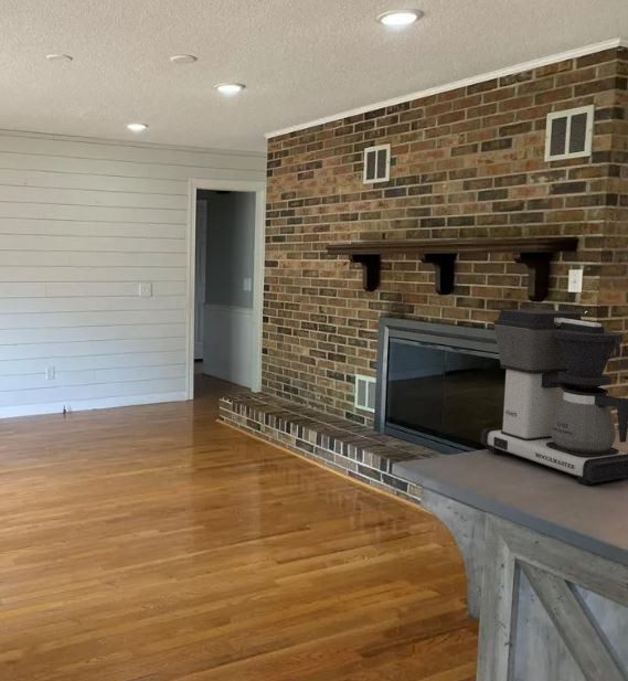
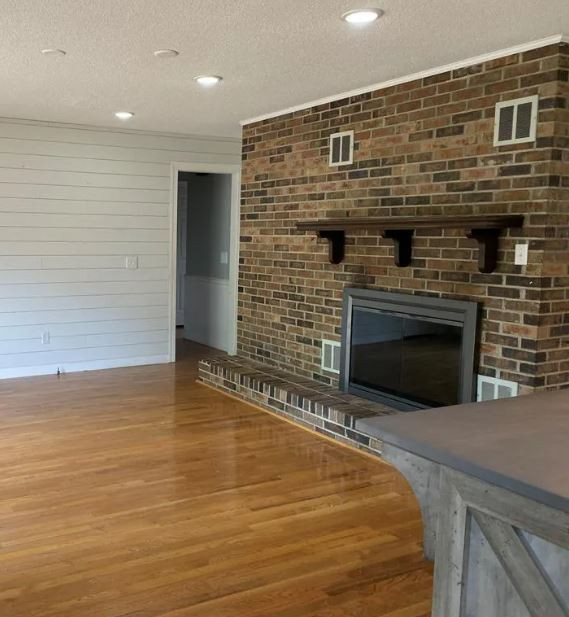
- coffee maker [480,308,628,487]
